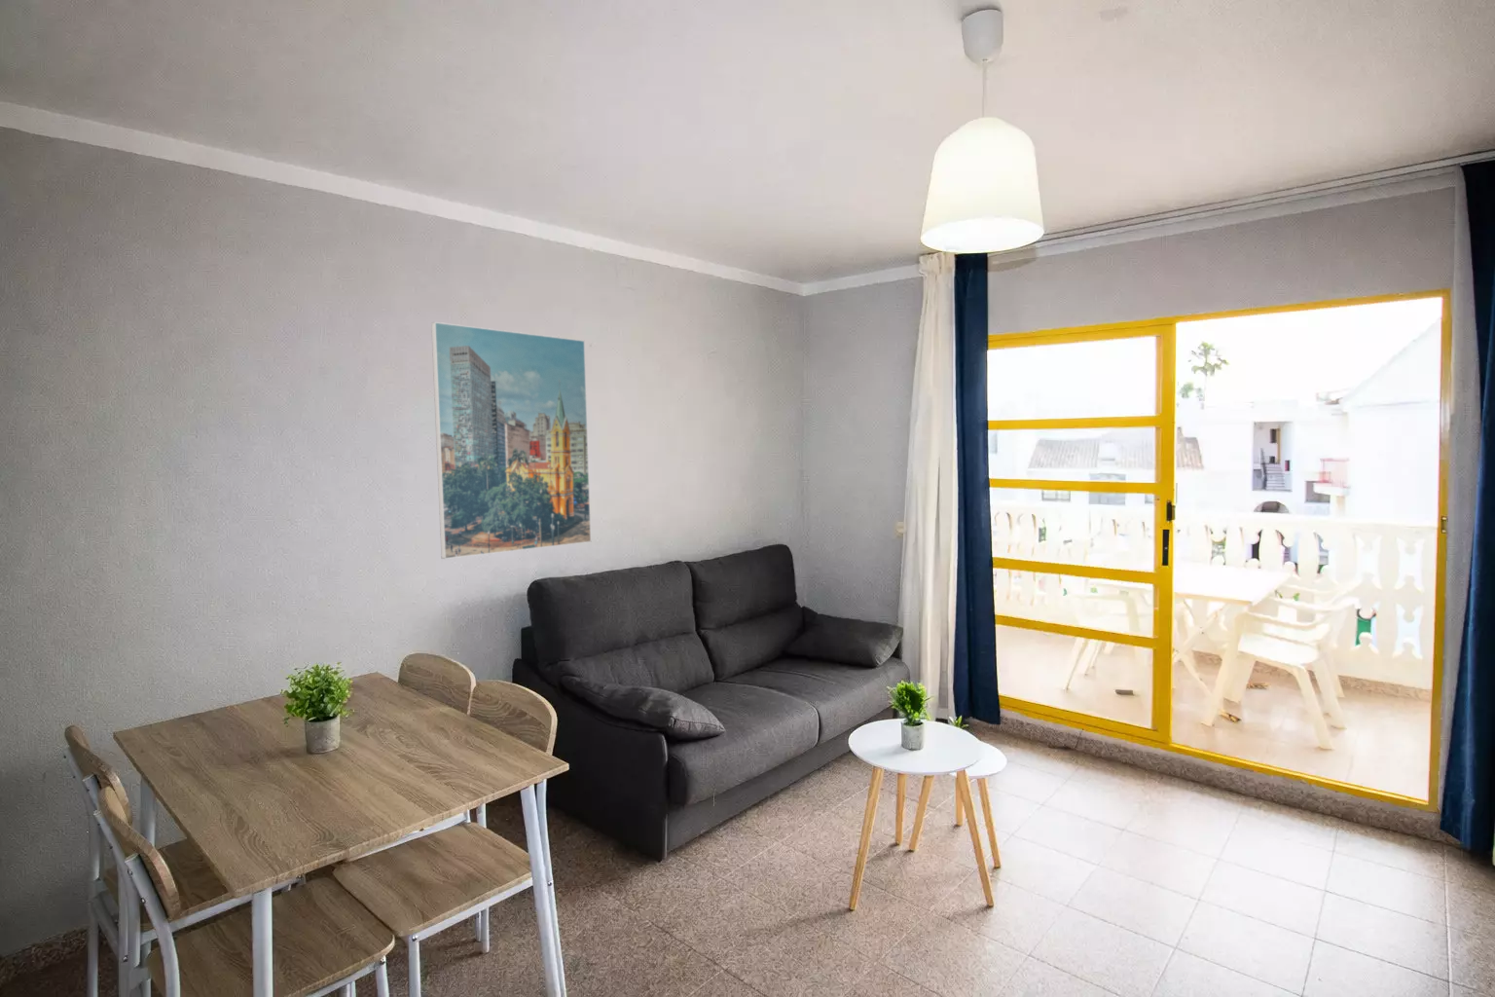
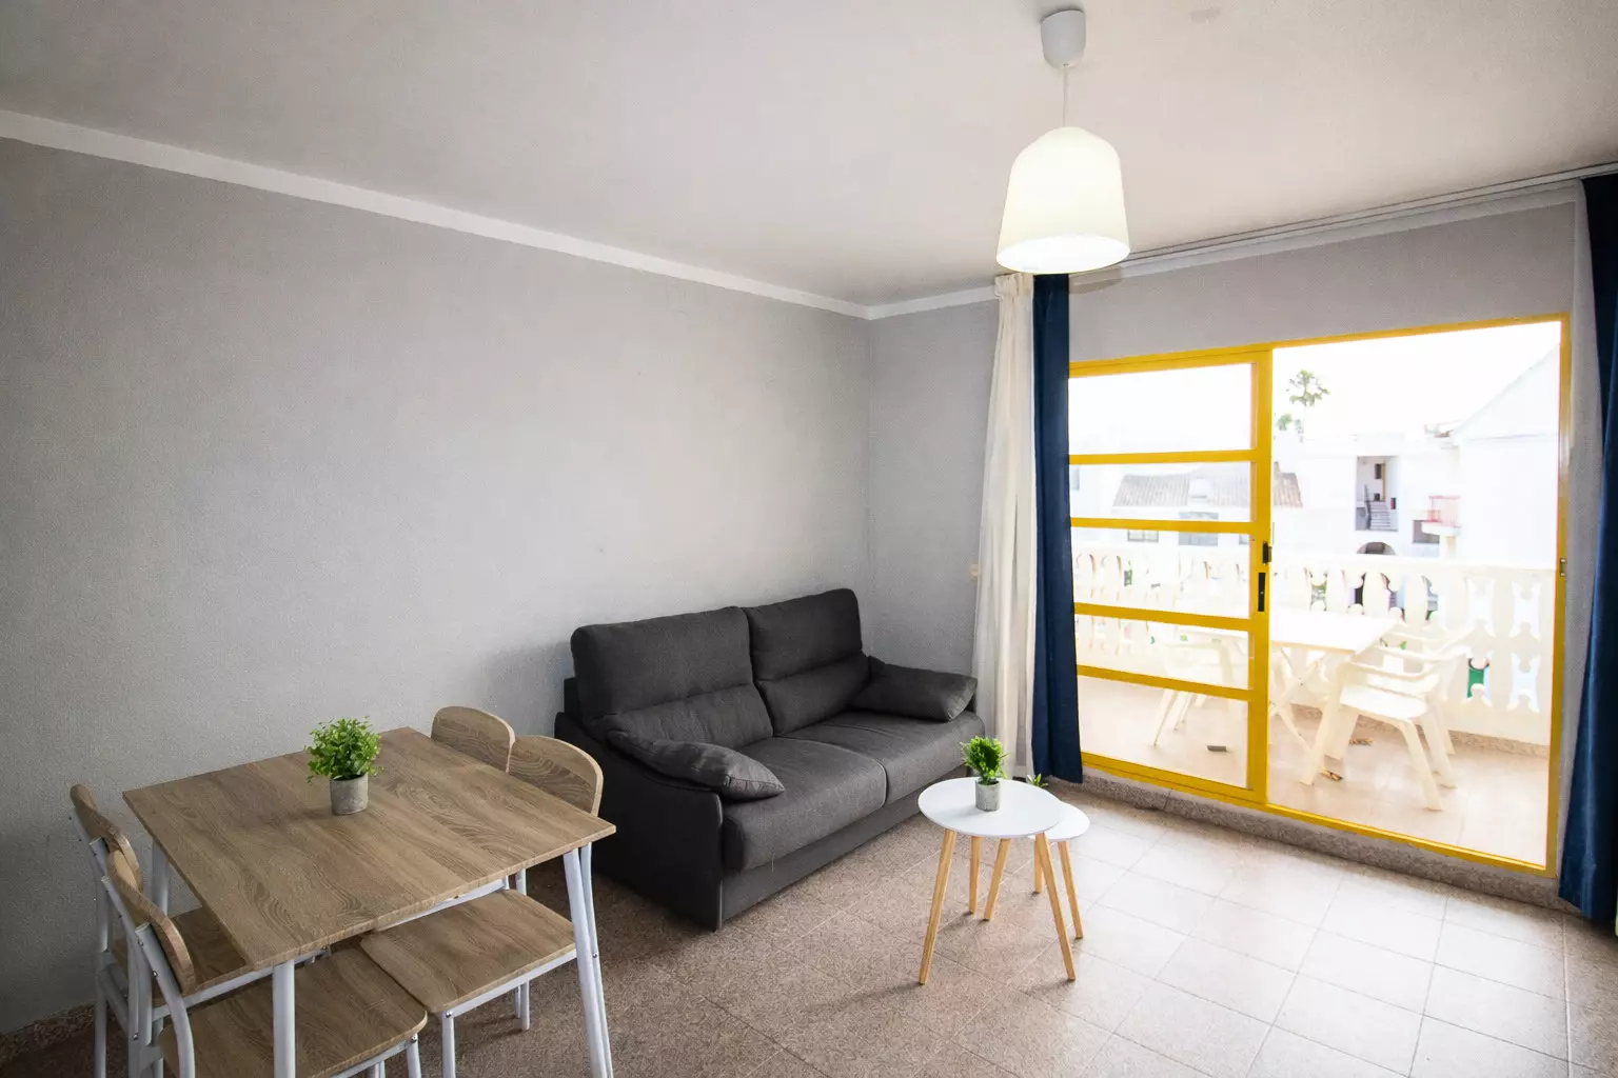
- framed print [430,322,592,560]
